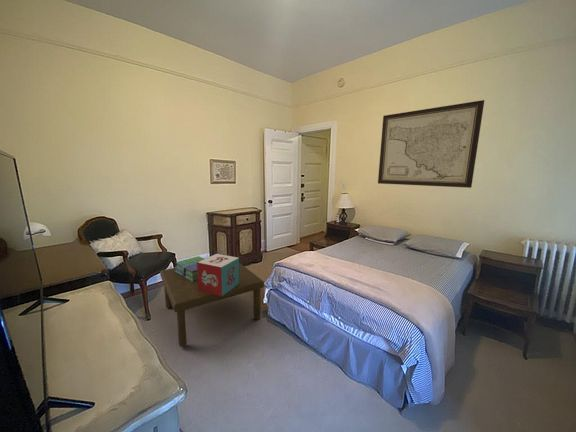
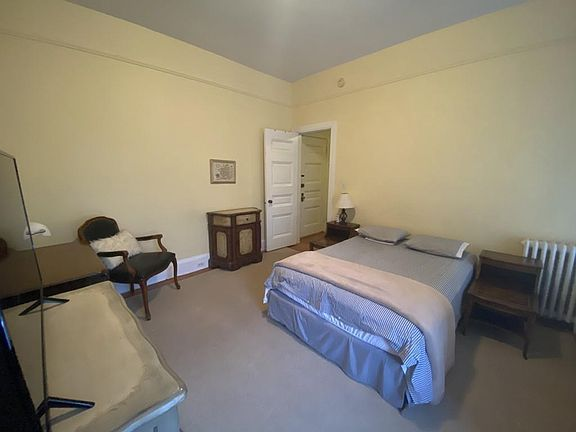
- stack of books [173,255,205,281]
- coffee table [159,262,265,348]
- wall art [377,99,485,189]
- decorative box [197,253,240,296]
